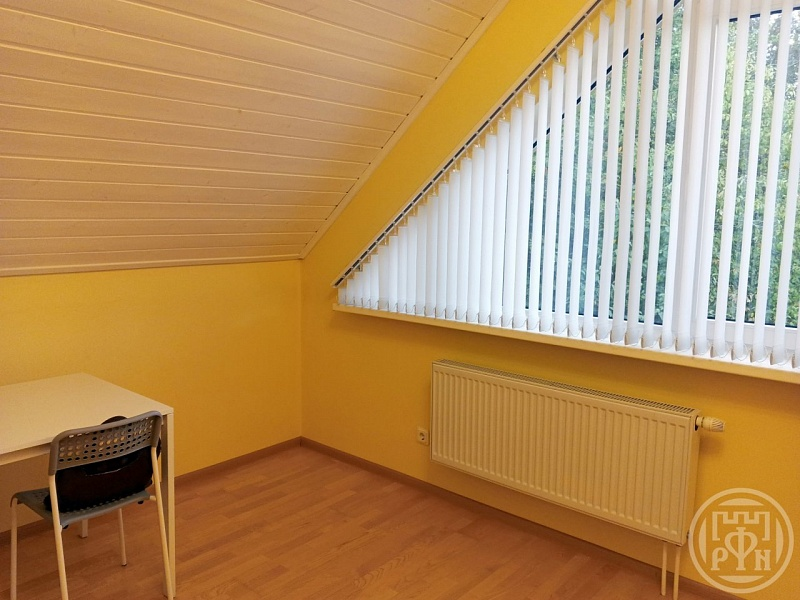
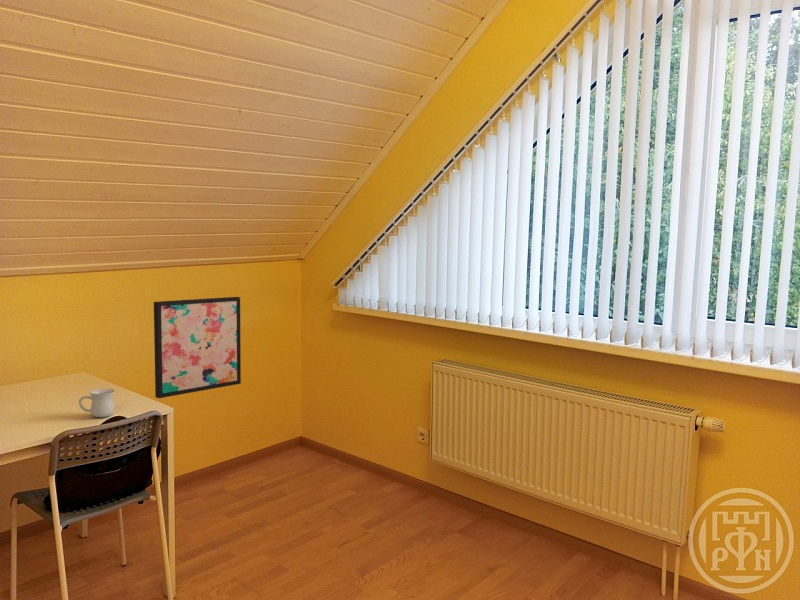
+ wall art [153,296,242,399]
+ mug [78,388,116,418]
